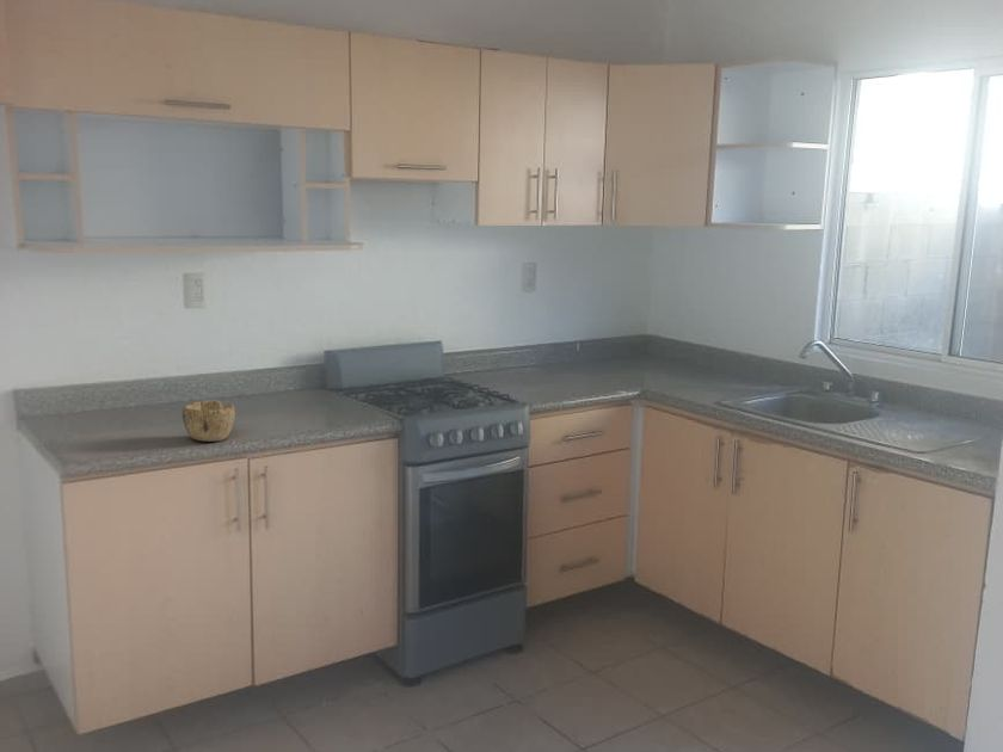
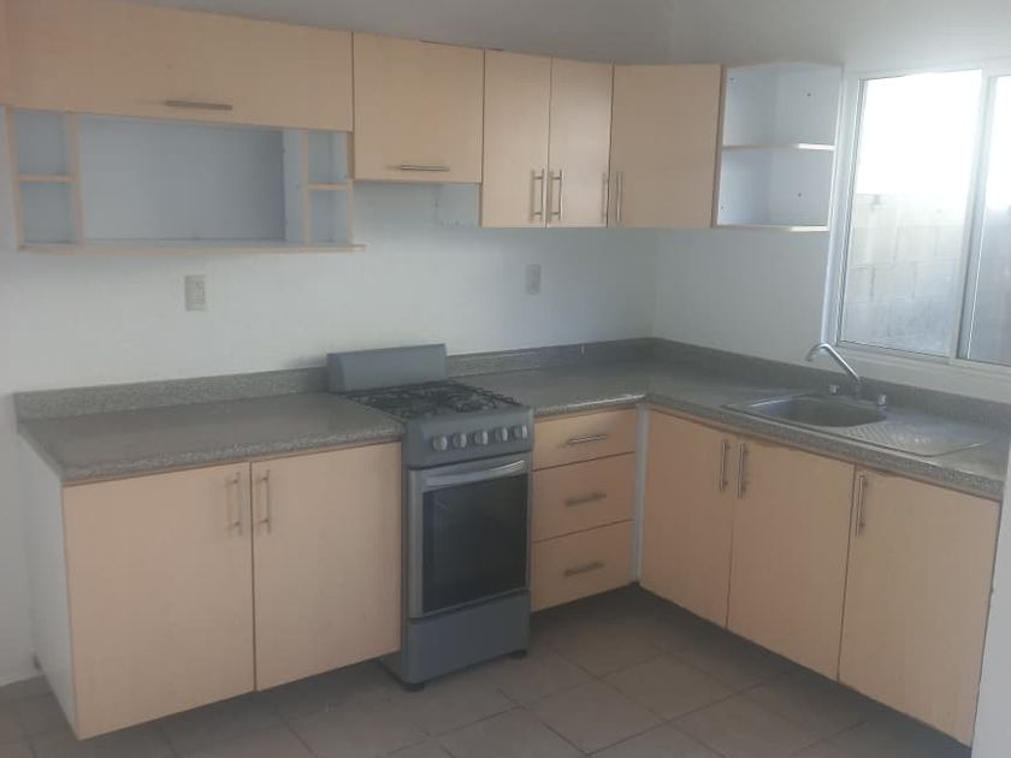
- bowl [181,399,236,443]
